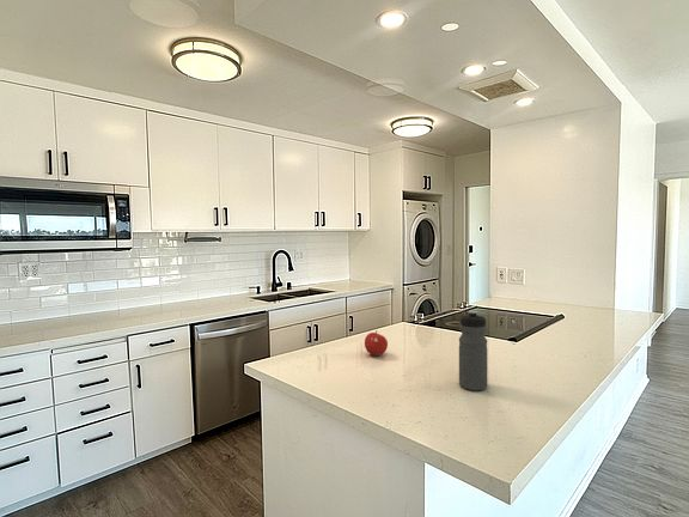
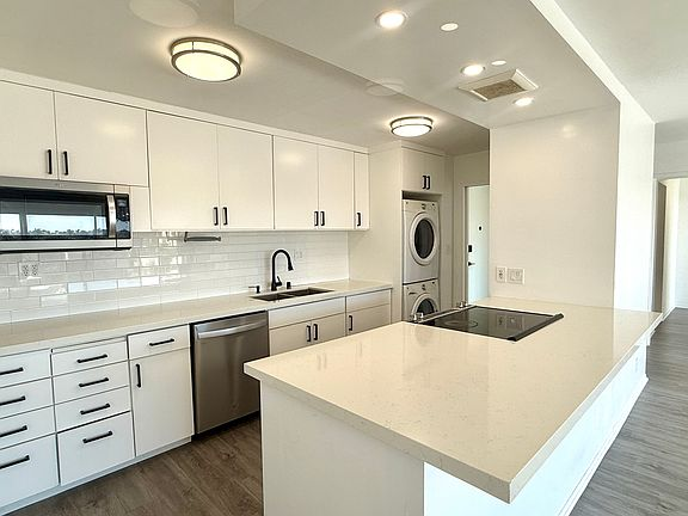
- water bottle [458,310,488,391]
- fruit [364,329,389,357]
